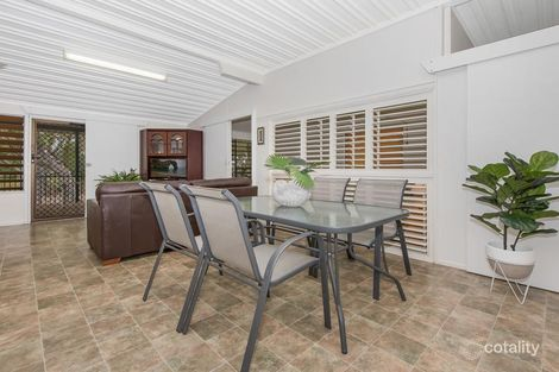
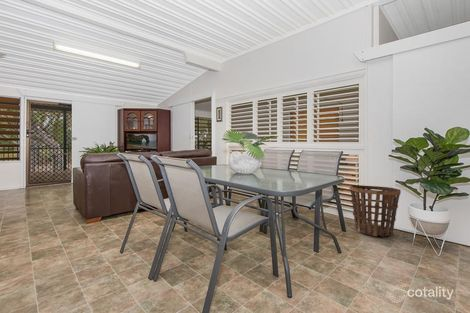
+ basket [348,184,402,237]
